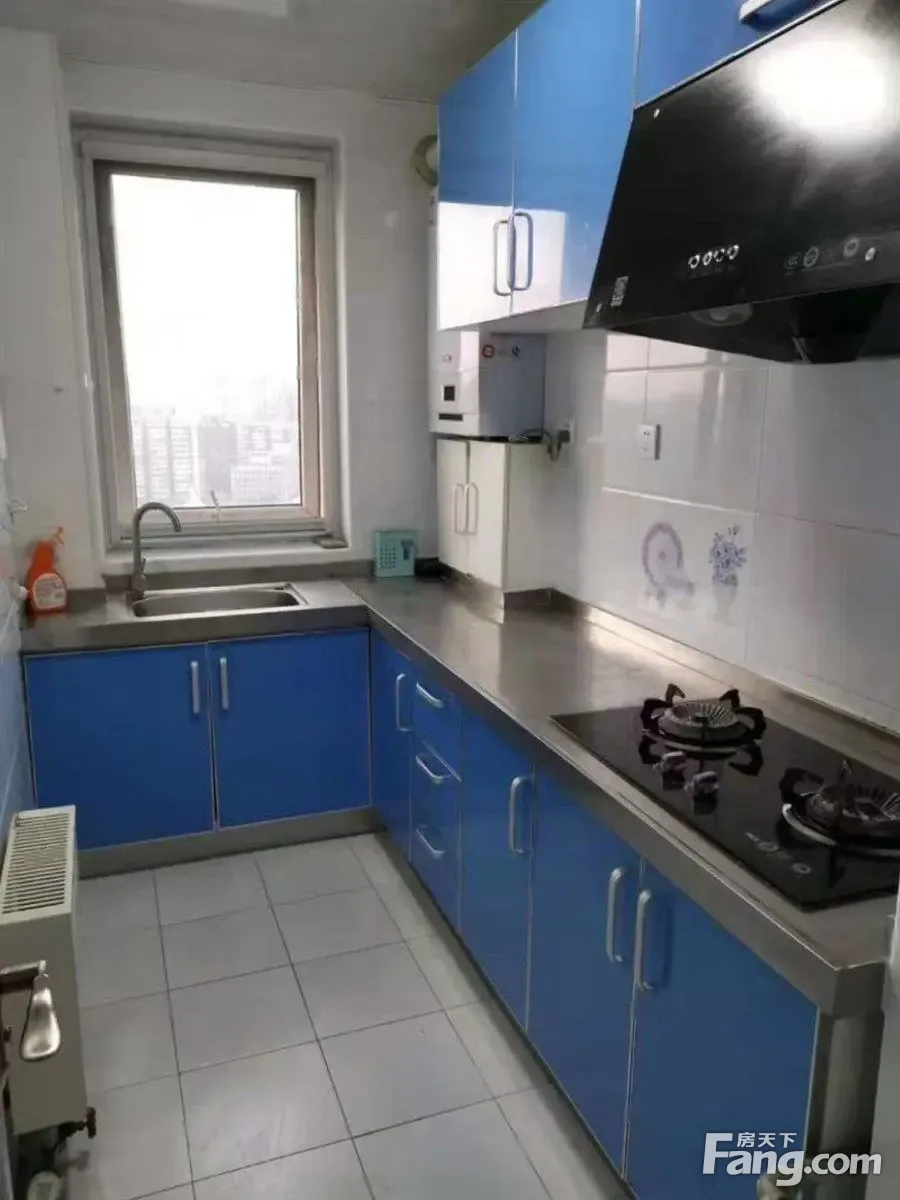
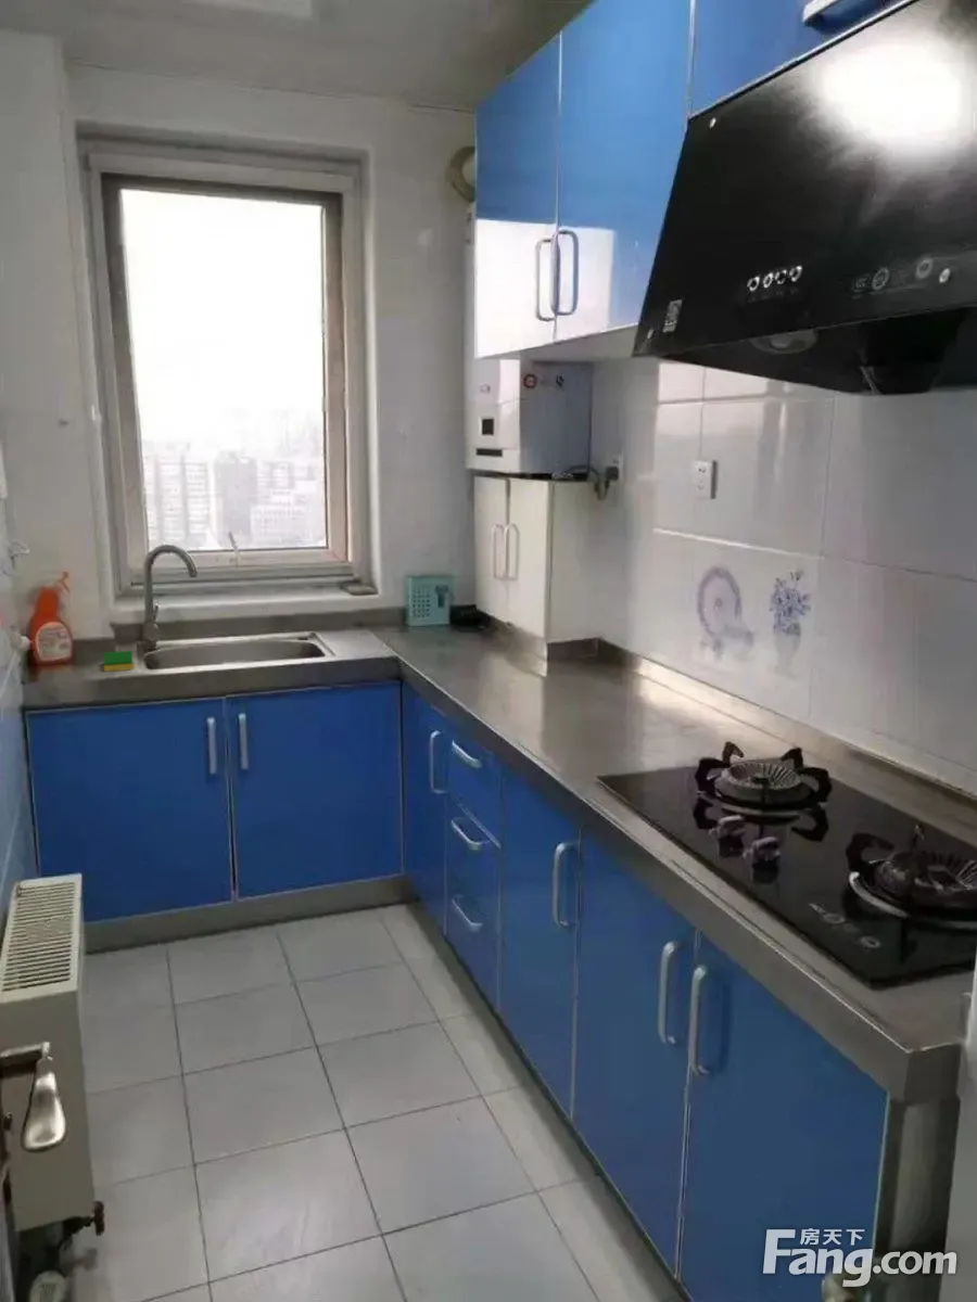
+ dish sponge [103,650,135,673]
